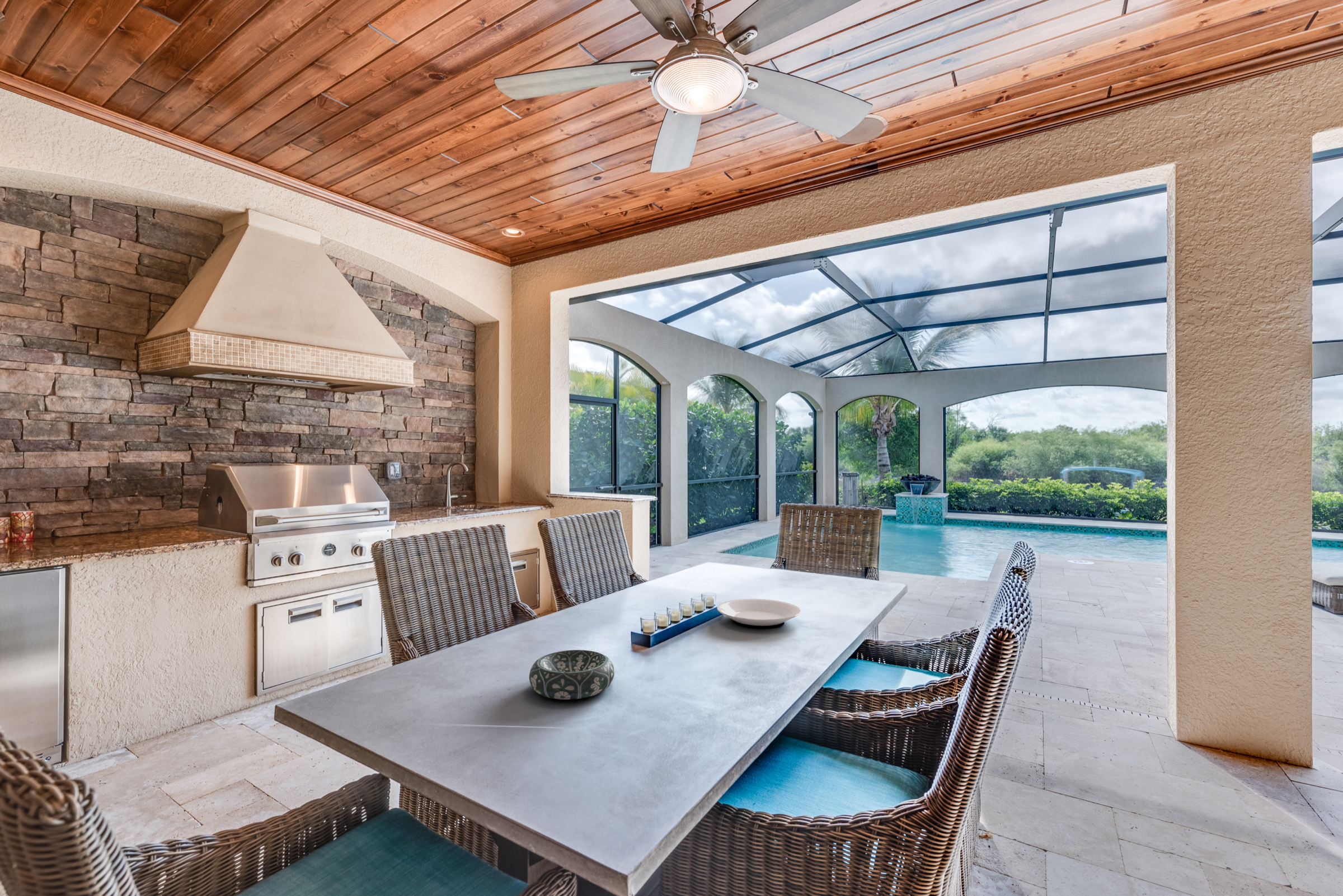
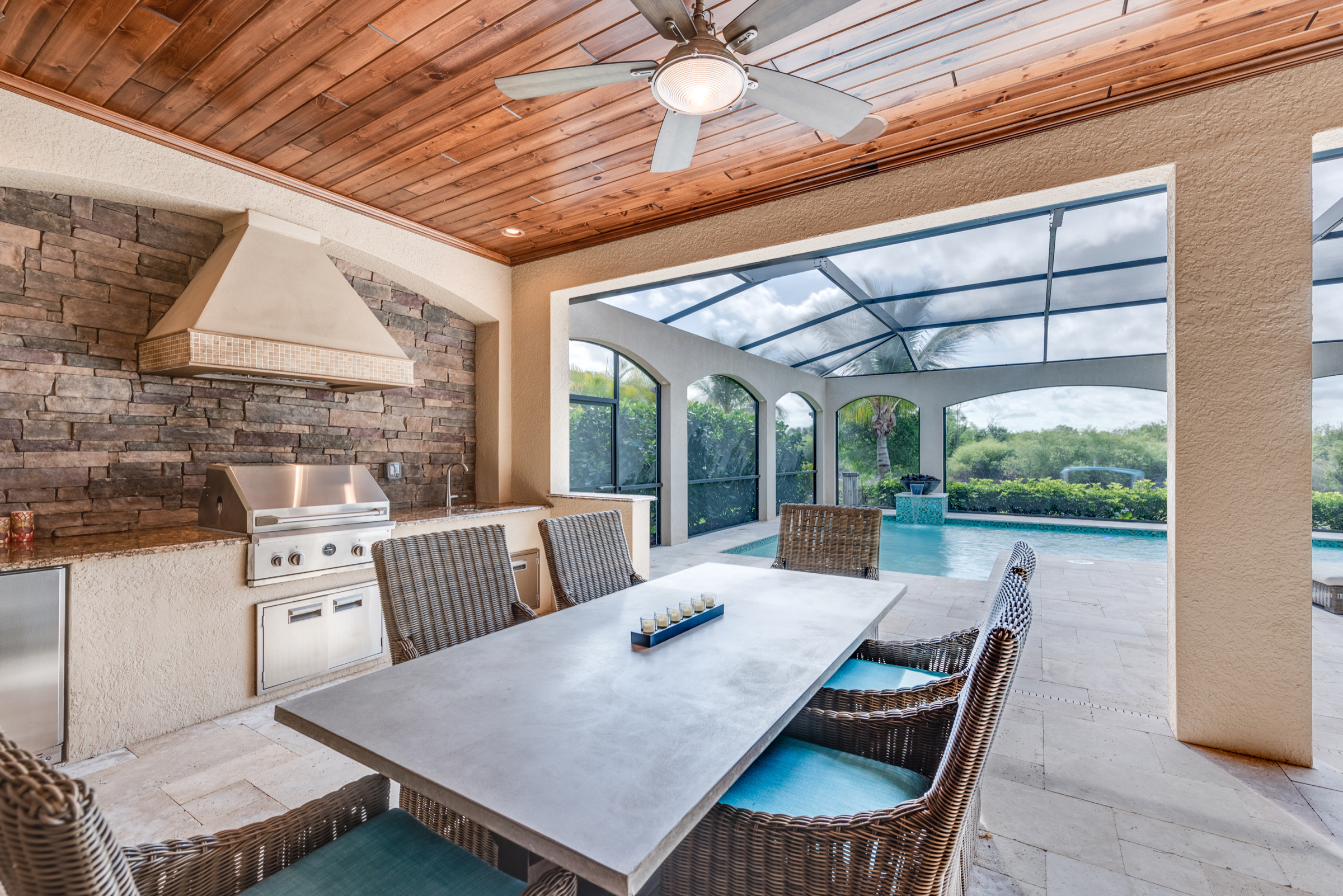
- decorative bowl [529,649,615,700]
- plate [716,598,801,629]
